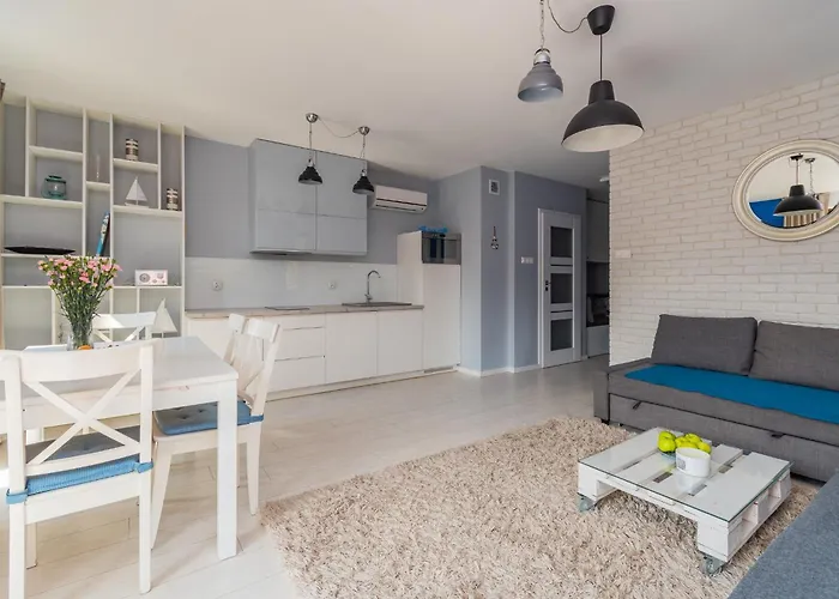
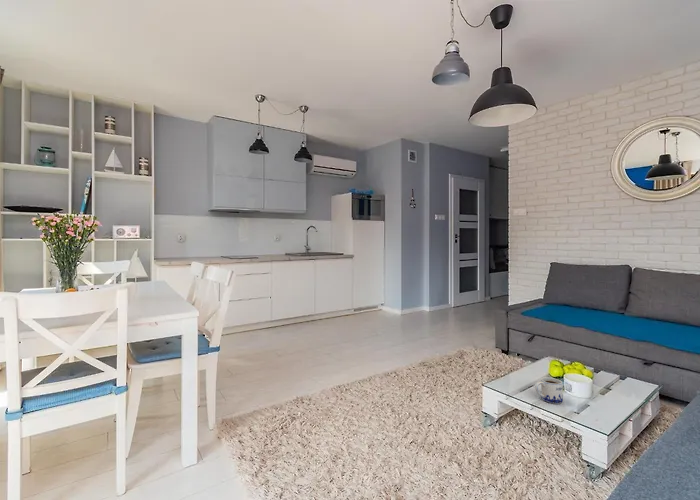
+ mug [534,376,564,405]
